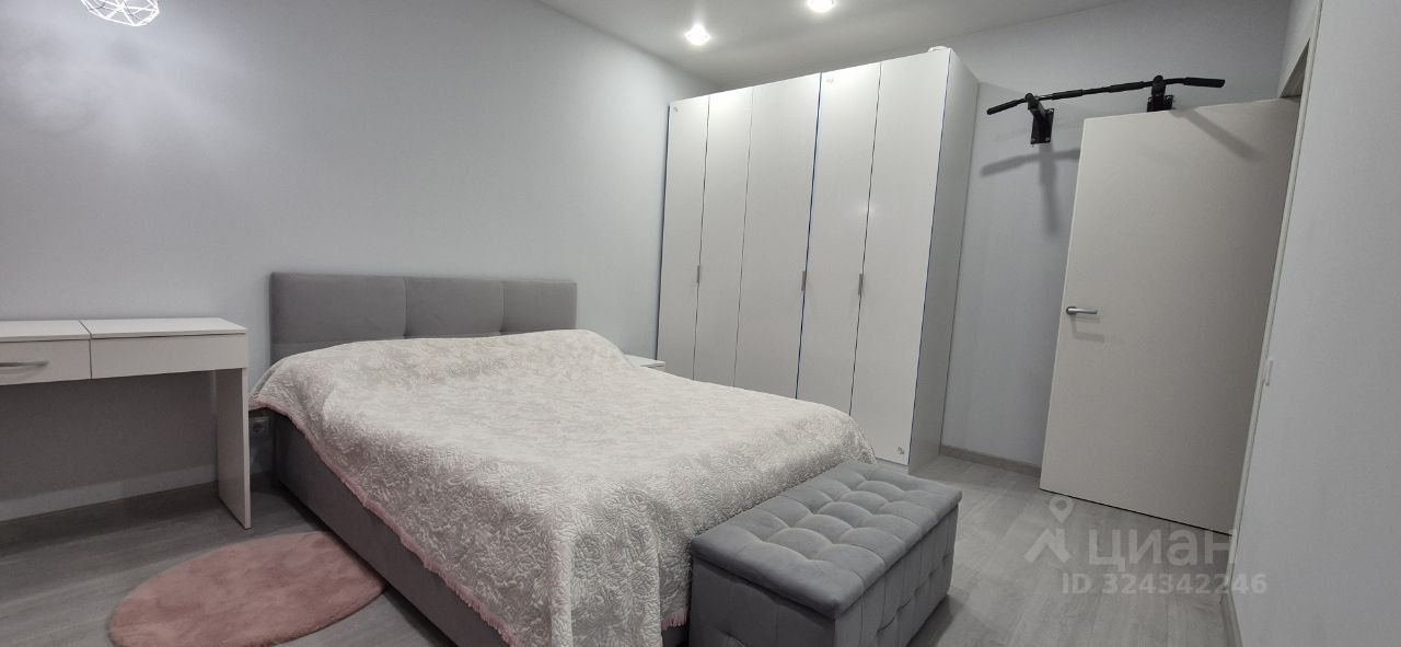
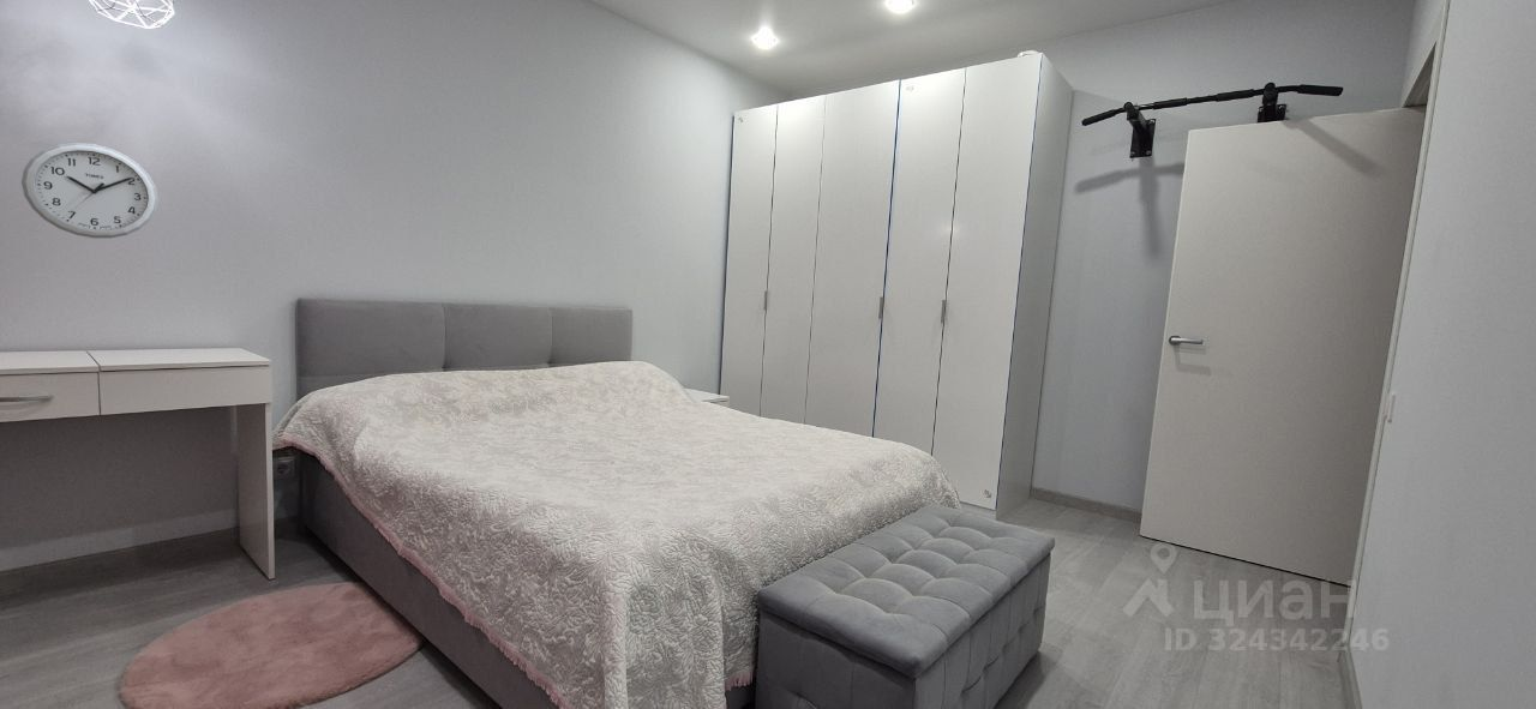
+ wall clock [20,142,160,240]
